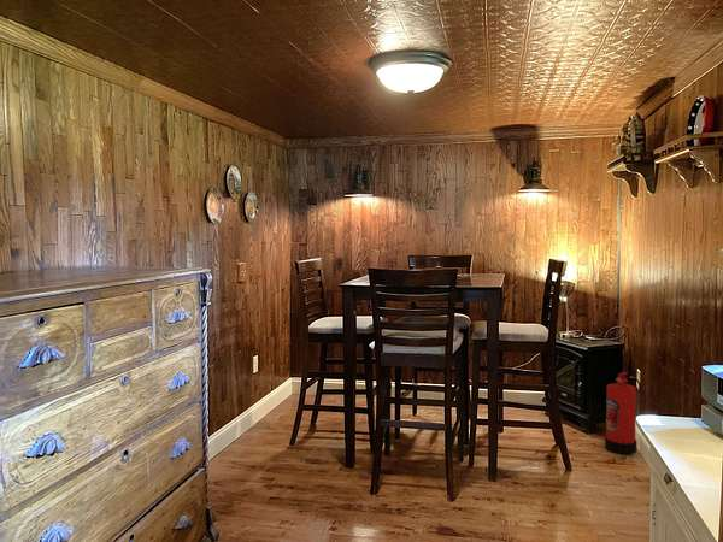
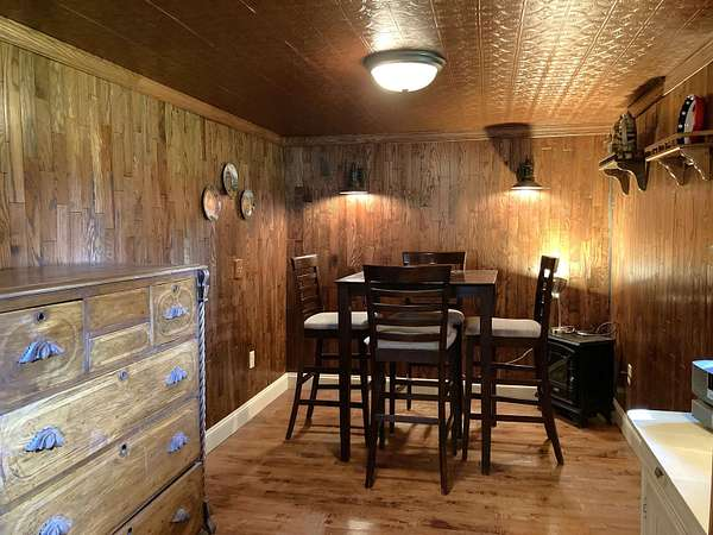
- fire extinguisher [604,371,637,455]
